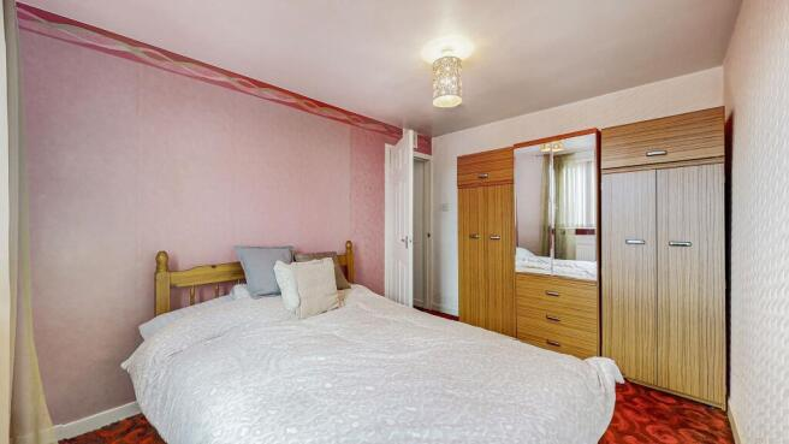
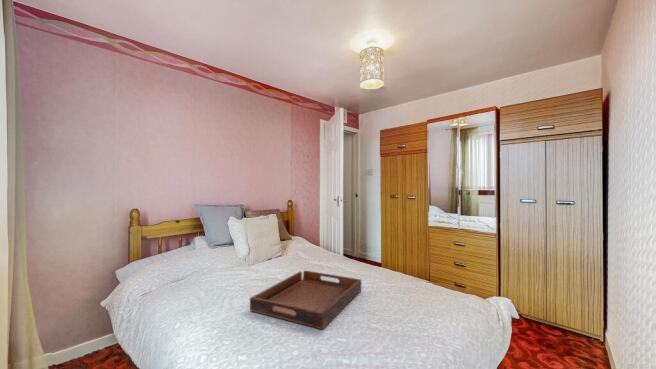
+ serving tray [249,270,362,330]
